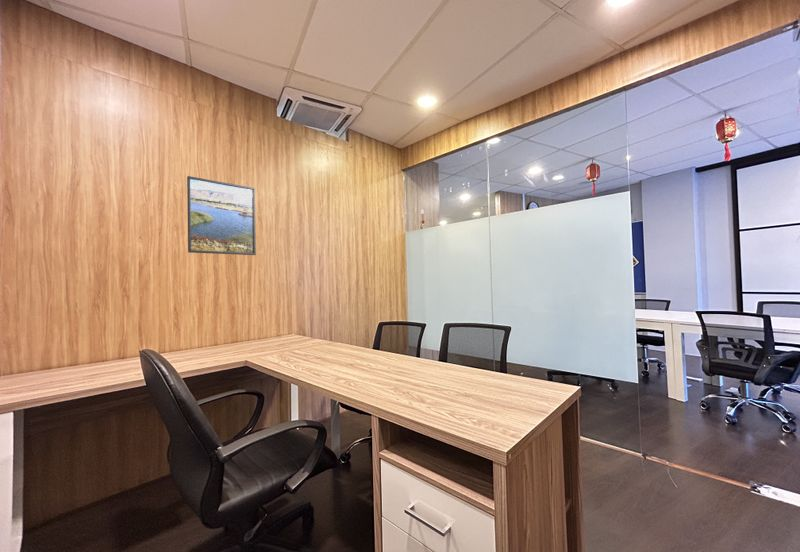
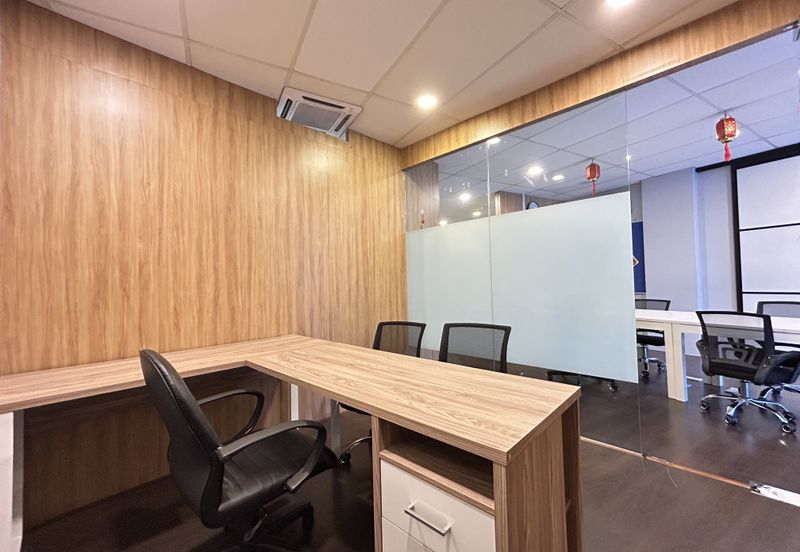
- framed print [186,175,257,256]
